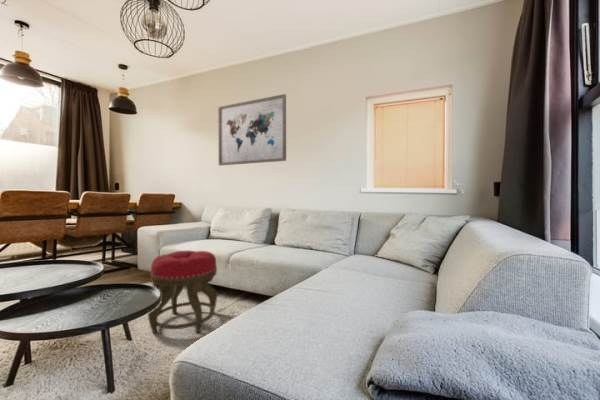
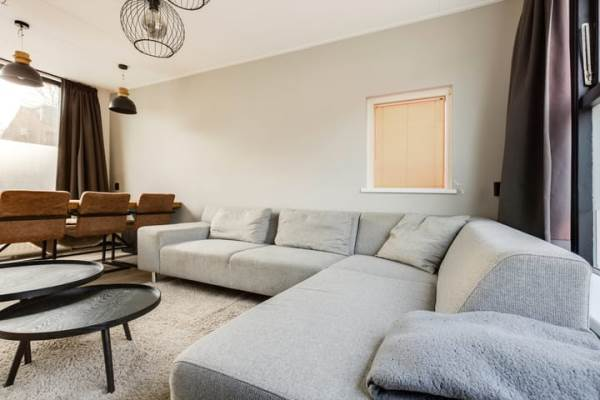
- wall art [217,93,287,167]
- stool [147,250,218,334]
